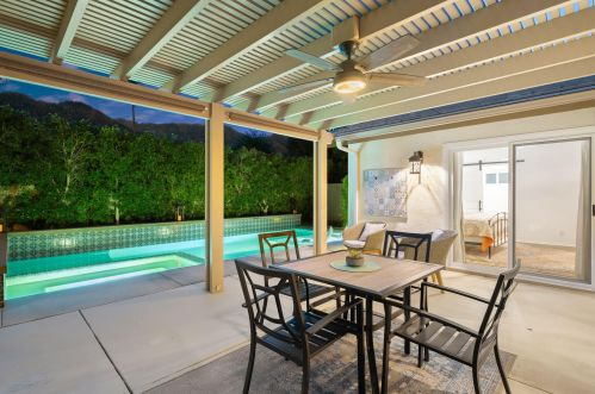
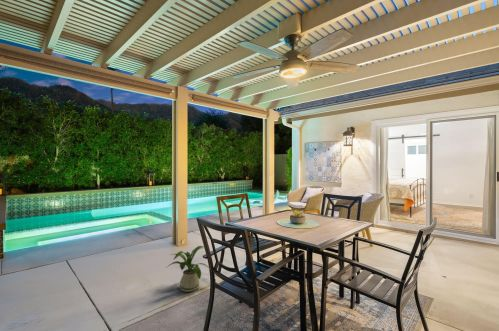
+ house plant [166,245,210,293]
